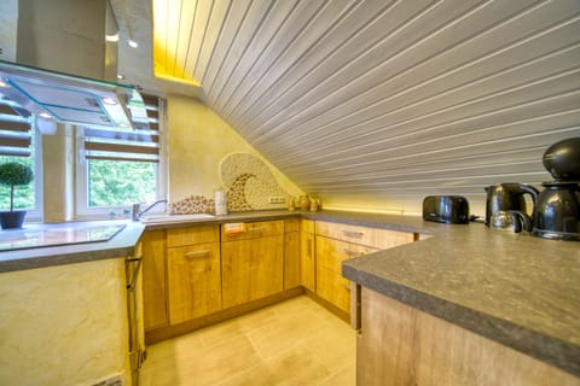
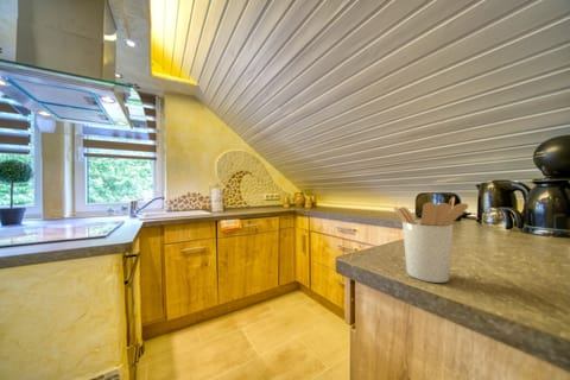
+ utensil holder [394,196,469,284]
